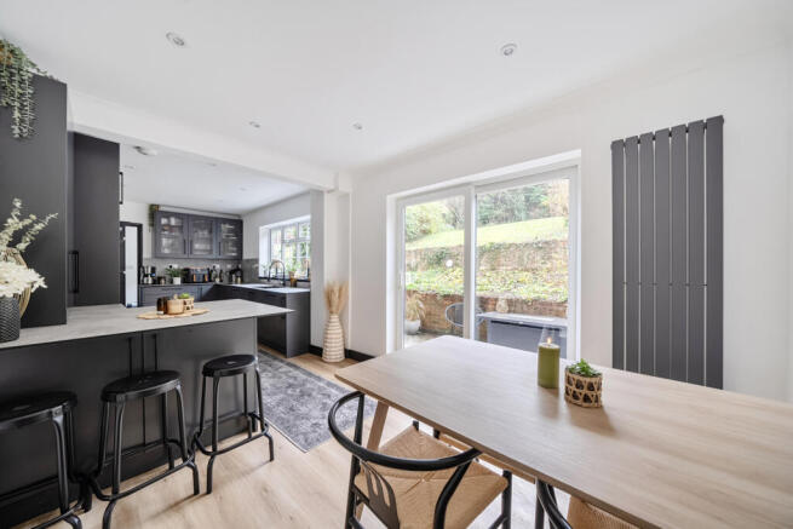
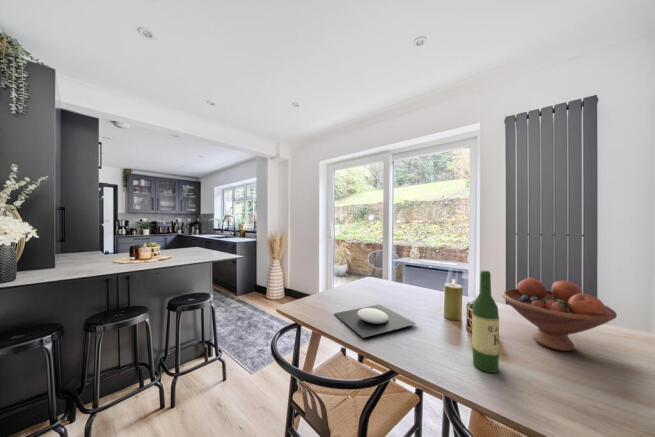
+ fruit bowl [501,277,618,352]
+ plate [333,303,417,339]
+ wine bottle [471,270,500,374]
